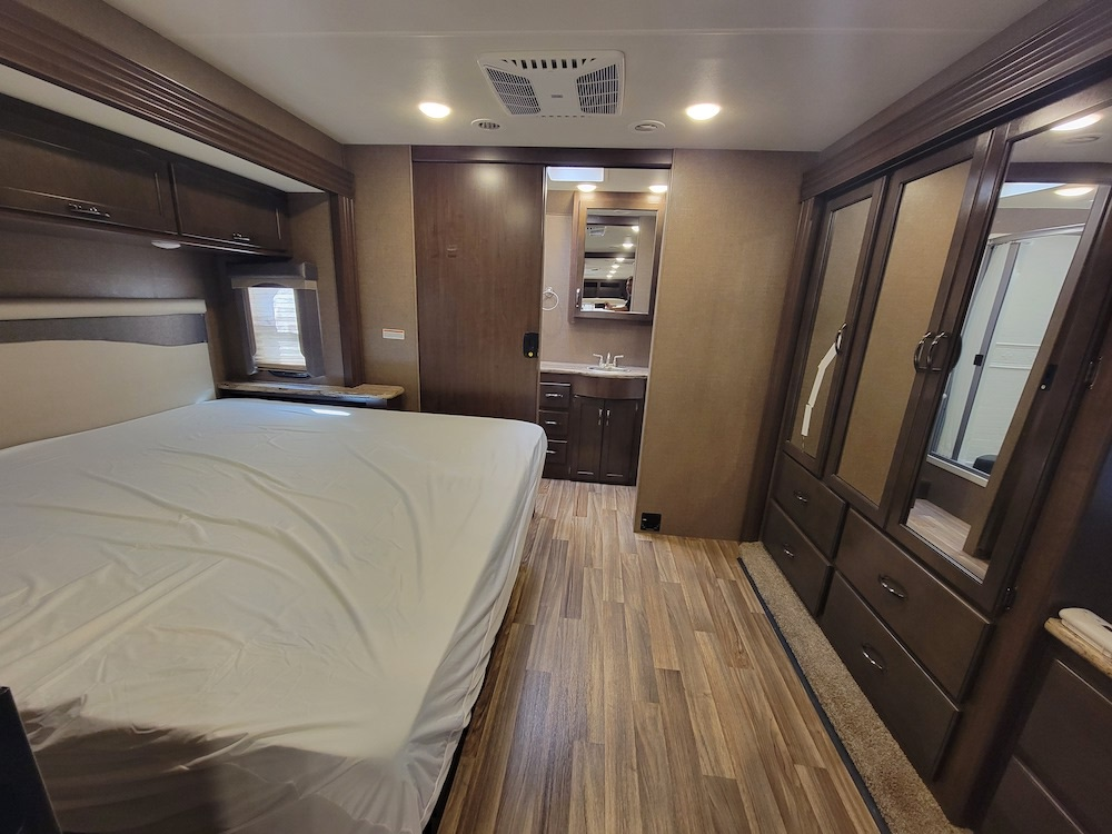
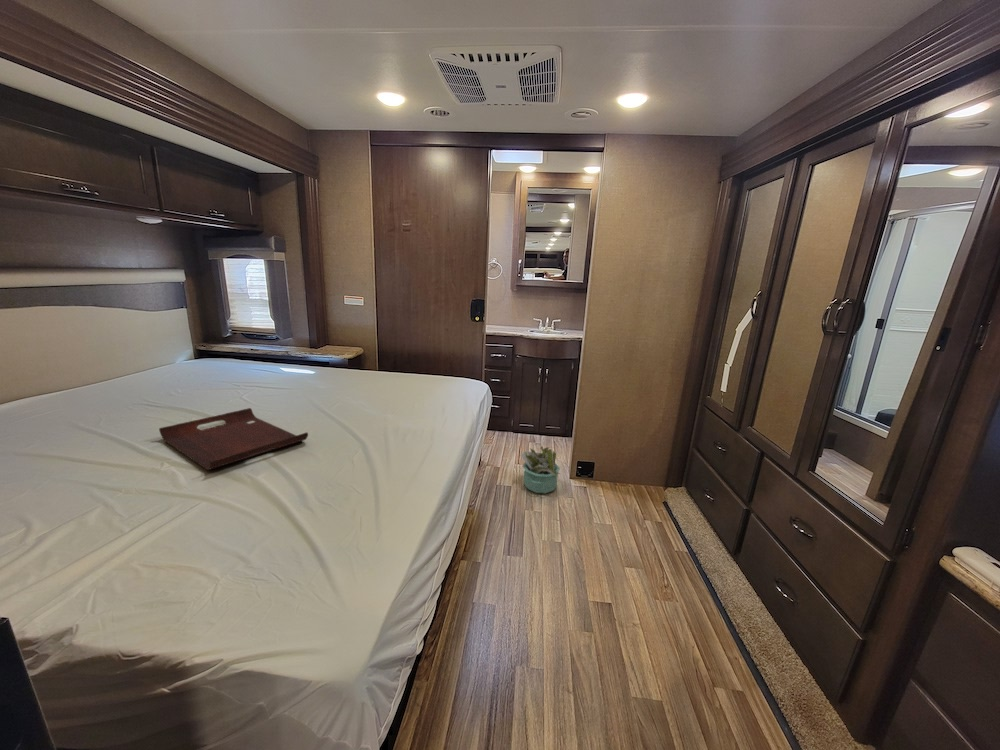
+ decorative plant [519,445,562,494]
+ serving tray [158,407,309,471]
